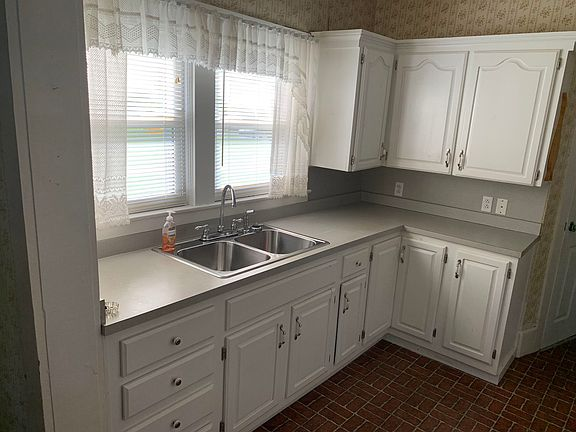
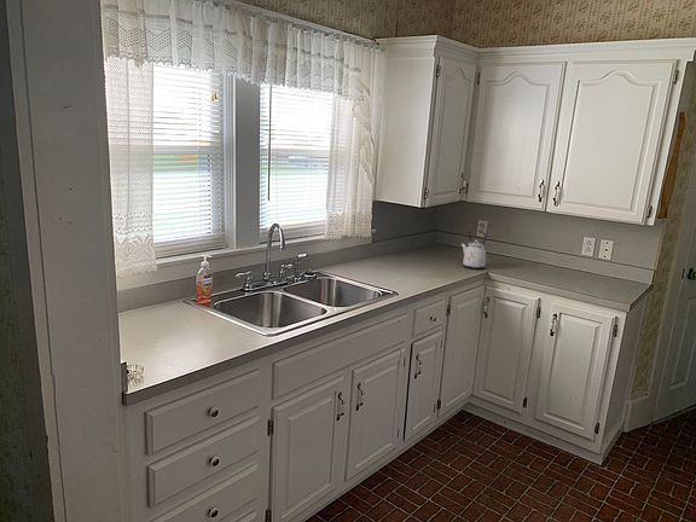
+ kettle [460,228,488,269]
